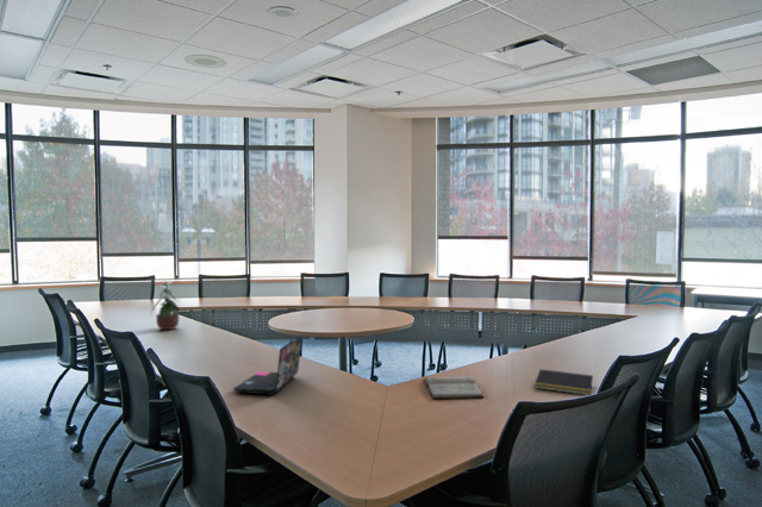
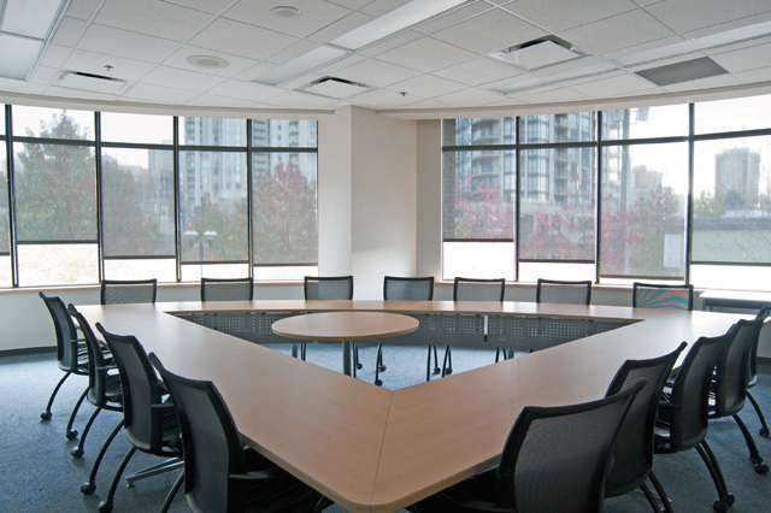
- diary [423,373,485,400]
- notepad [533,368,594,396]
- laptop [232,336,304,395]
- potted plant [150,281,181,331]
